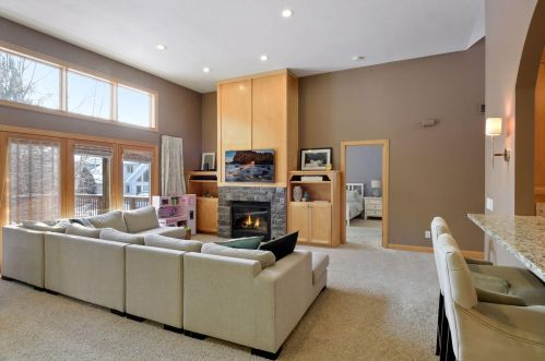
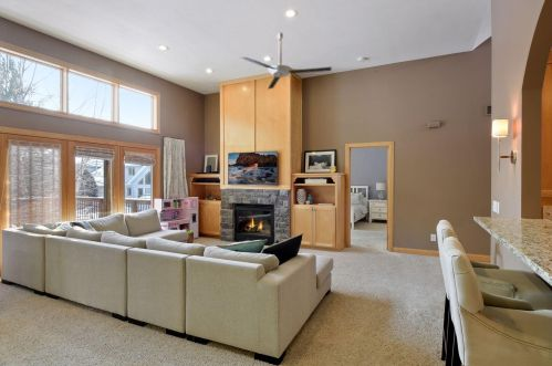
+ ceiling fan [240,32,333,90]
